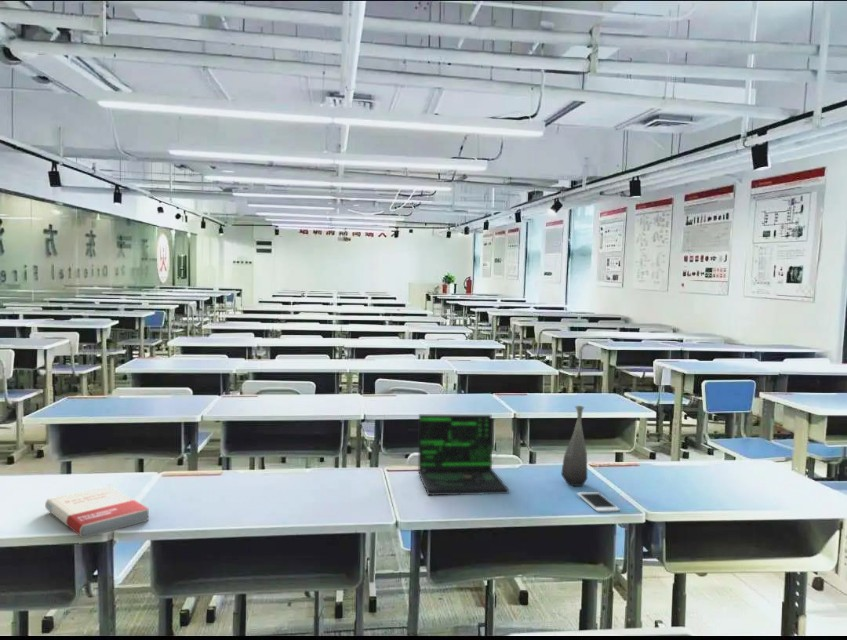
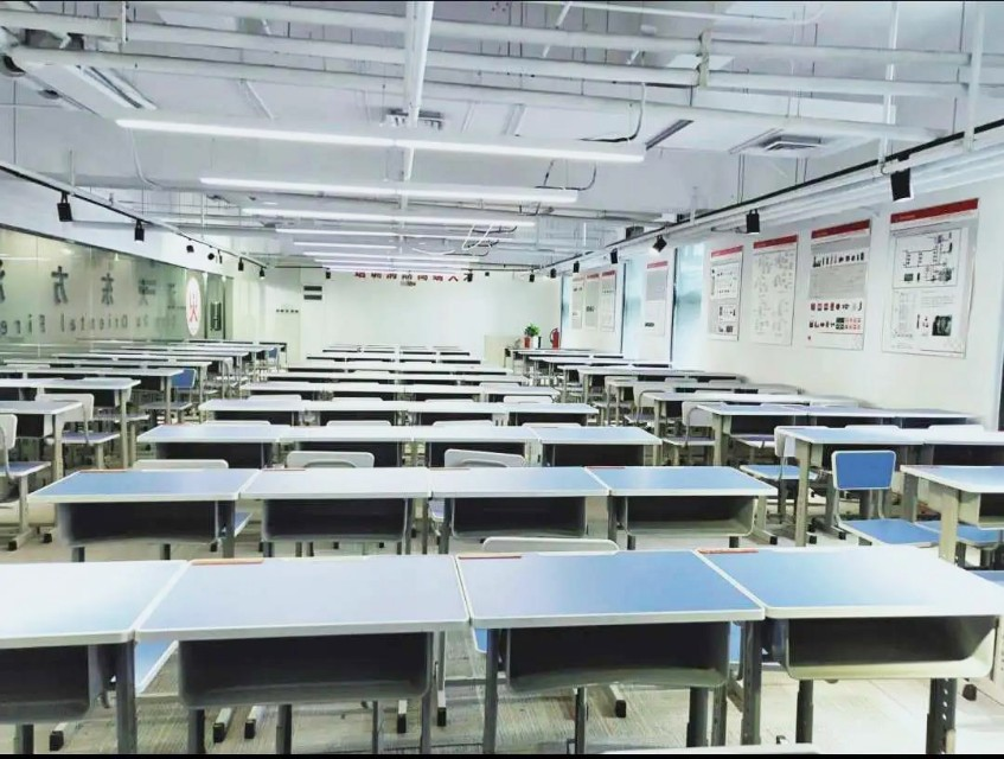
- book [44,485,150,539]
- cell phone [576,491,621,513]
- laptop [417,414,510,496]
- bottle [560,405,588,487]
